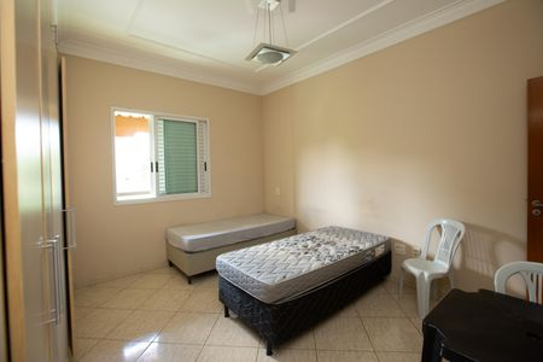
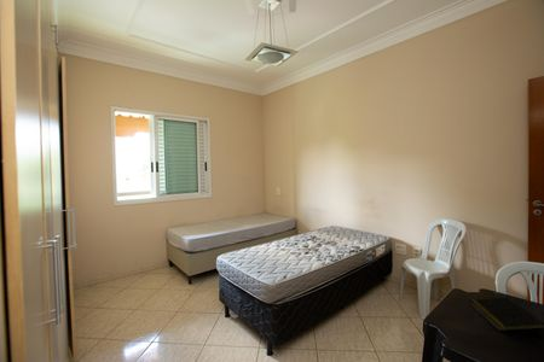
+ notepad [468,297,544,332]
